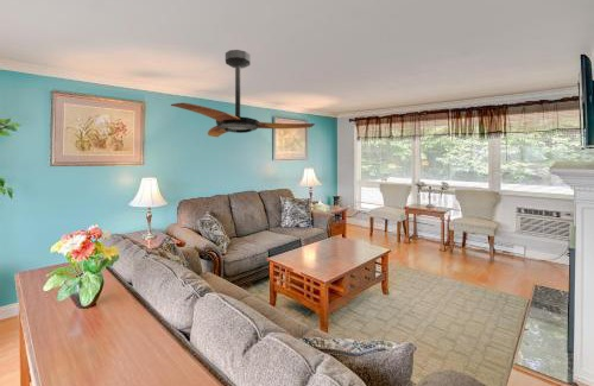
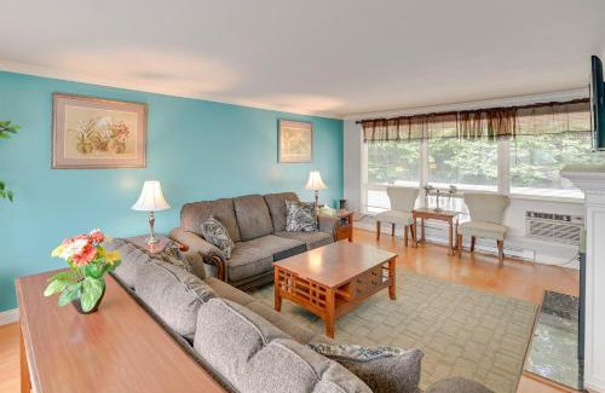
- ceiling fan [170,49,316,138]
